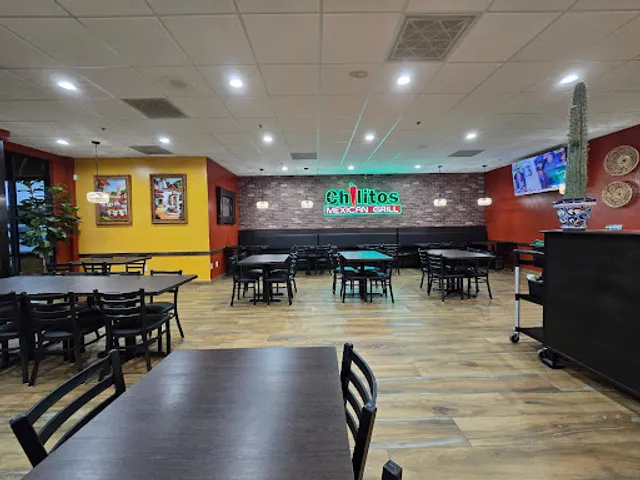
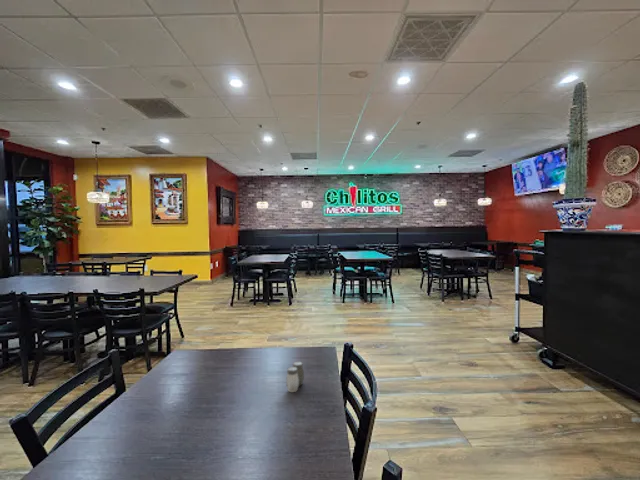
+ salt and pepper shaker [285,361,305,393]
